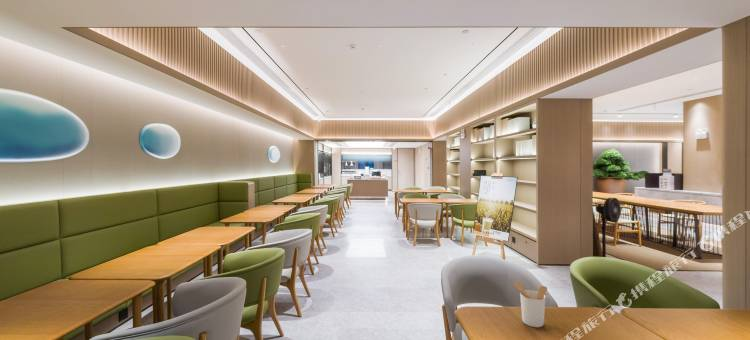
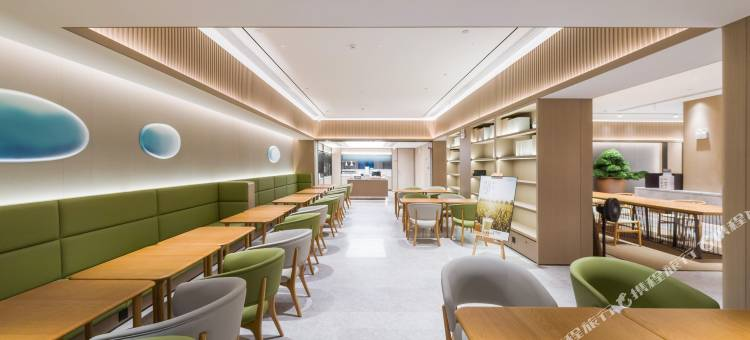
- utensil holder [512,281,548,328]
